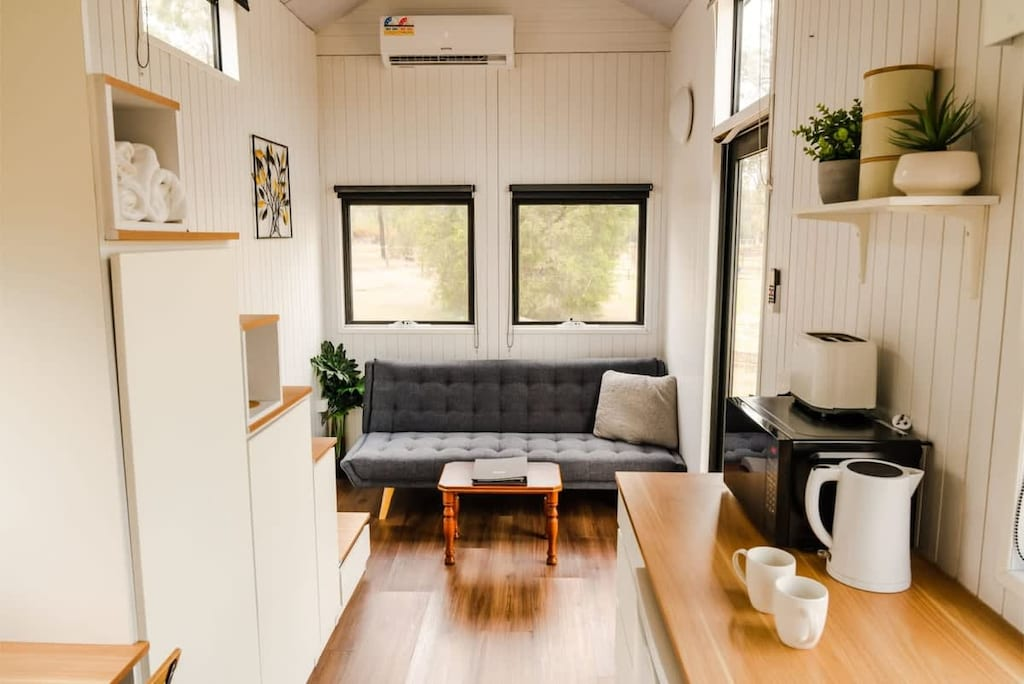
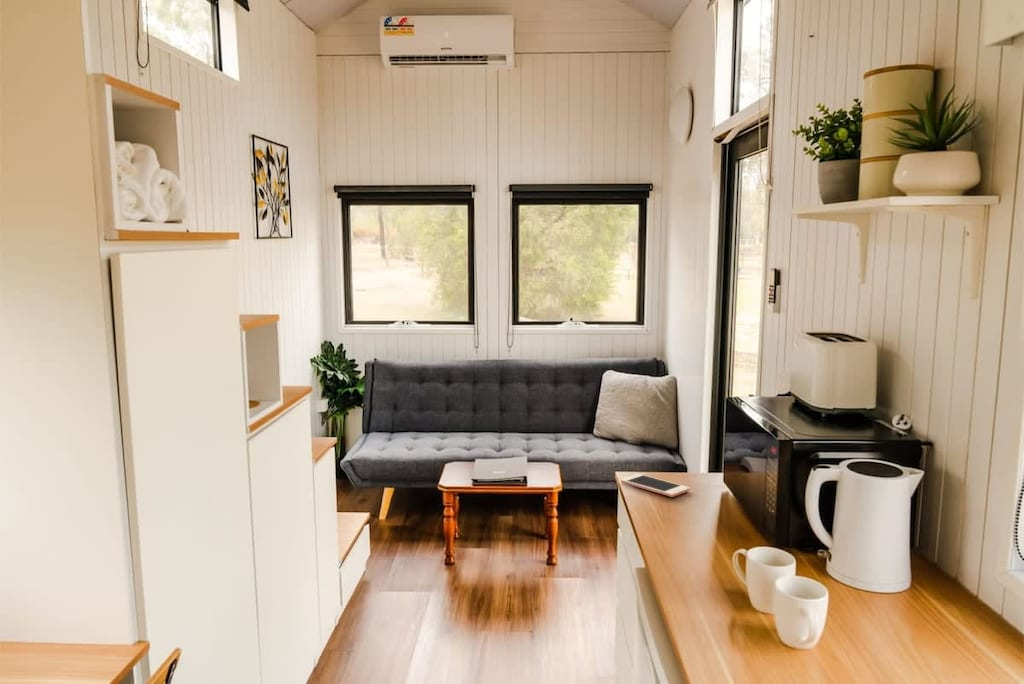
+ cell phone [620,473,690,498]
